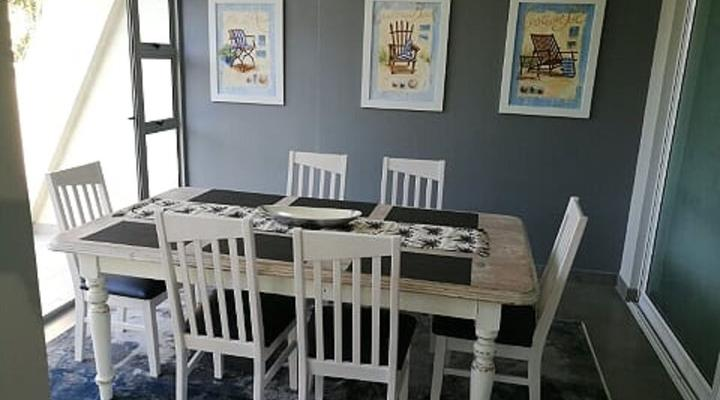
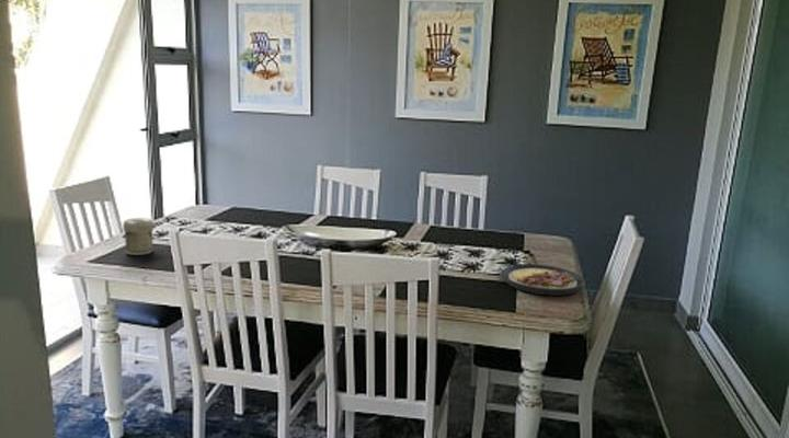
+ jar [122,217,155,256]
+ plate [501,263,586,297]
